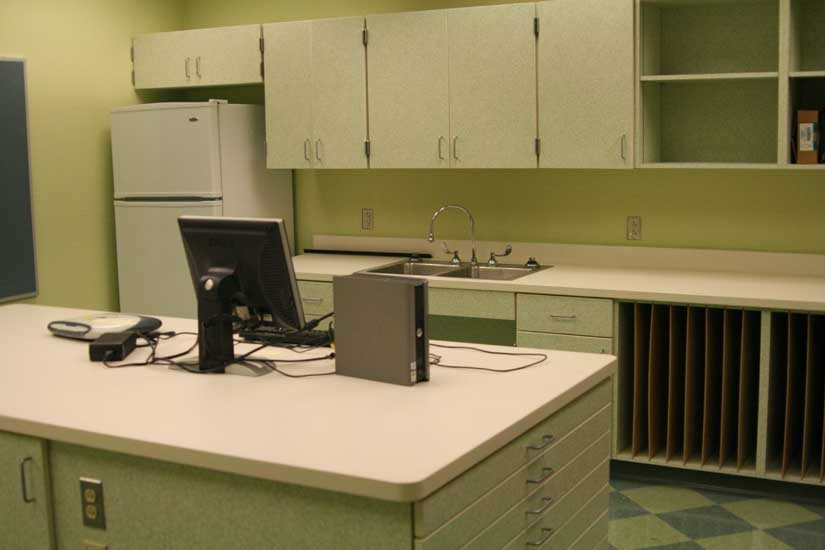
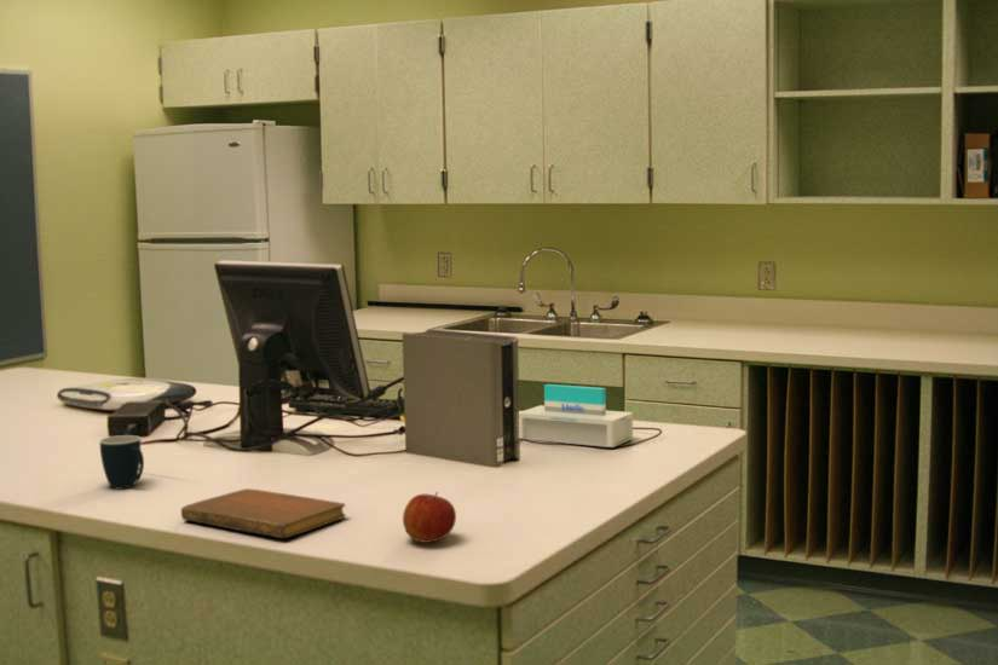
+ tissue box [518,383,634,449]
+ notebook [180,487,346,539]
+ mug [98,434,145,491]
+ apple [402,491,457,544]
